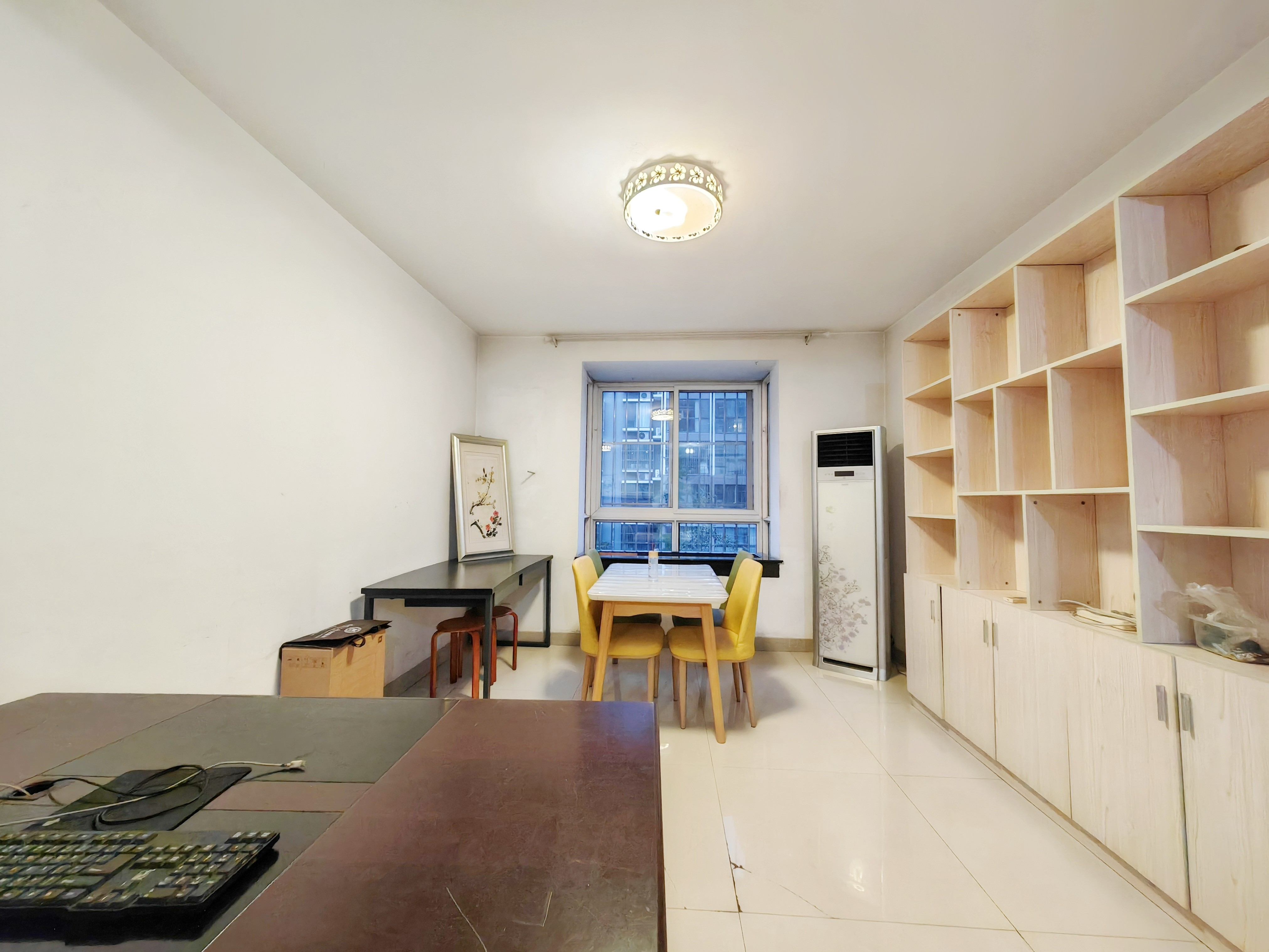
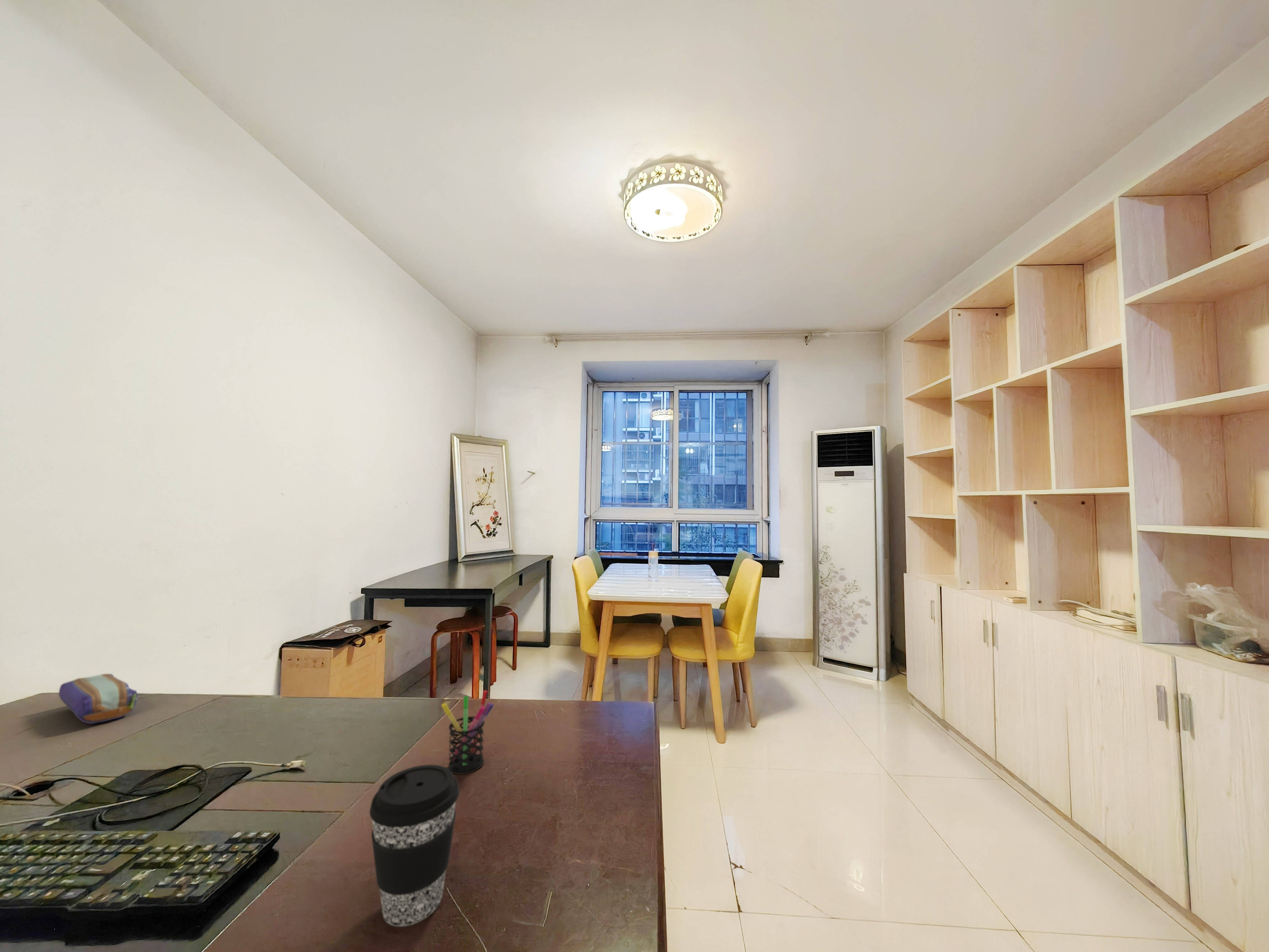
+ pen holder [441,690,494,774]
+ pencil case [59,673,137,724]
+ coffee cup [369,764,460,927]
